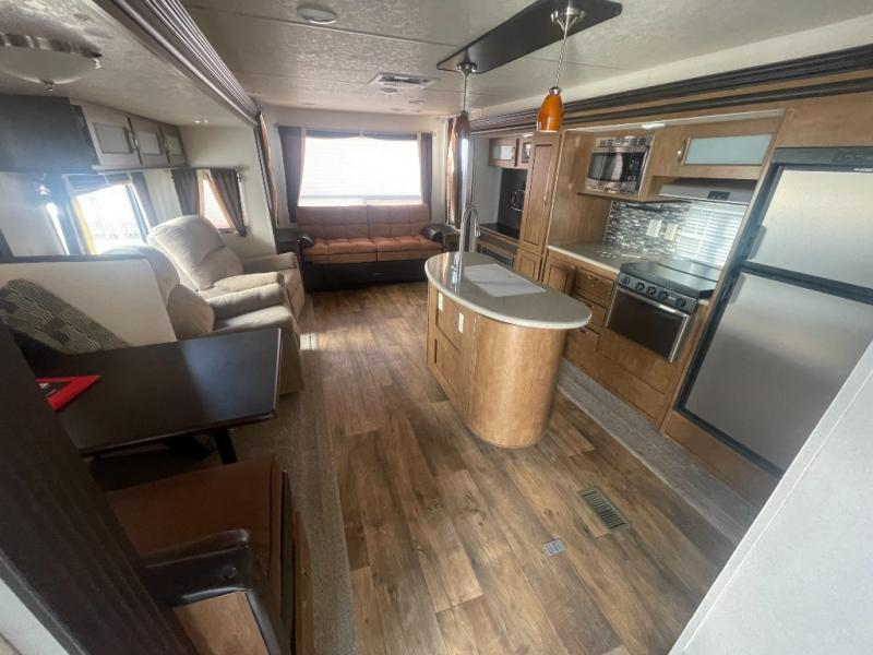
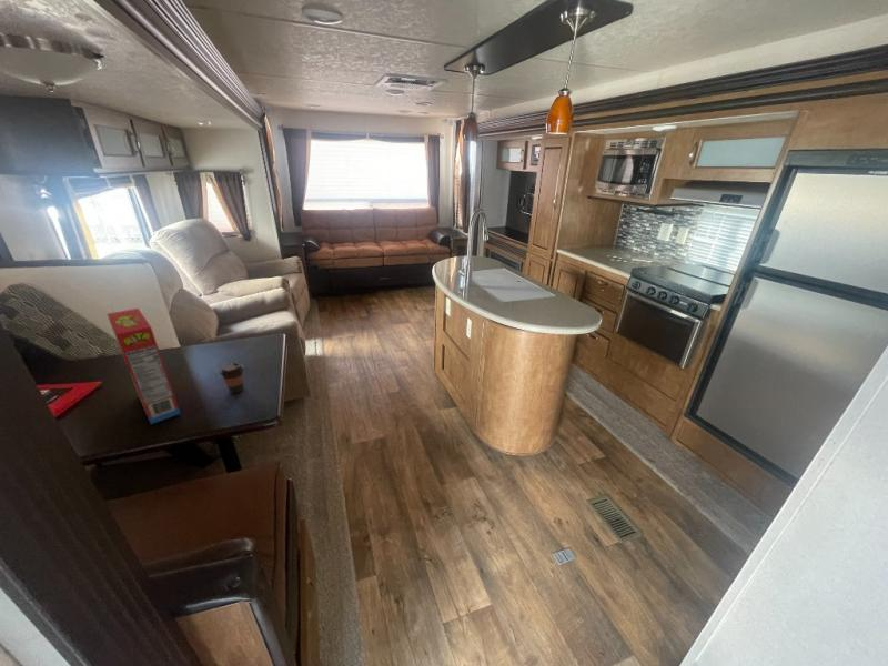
+ cereal box [107,307,181,425]
+ coffee cup [219,362,245,394]
